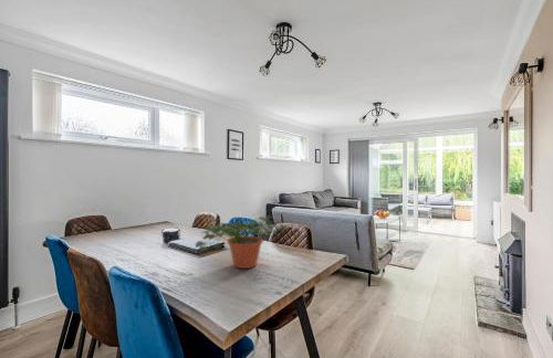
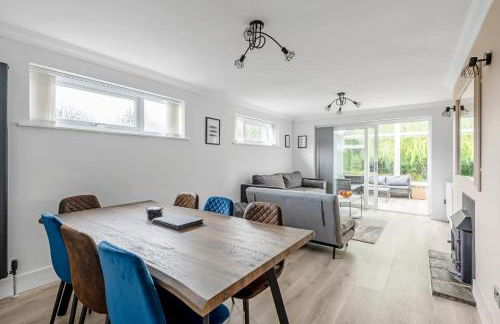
- potted plant [195,214,290,270]
